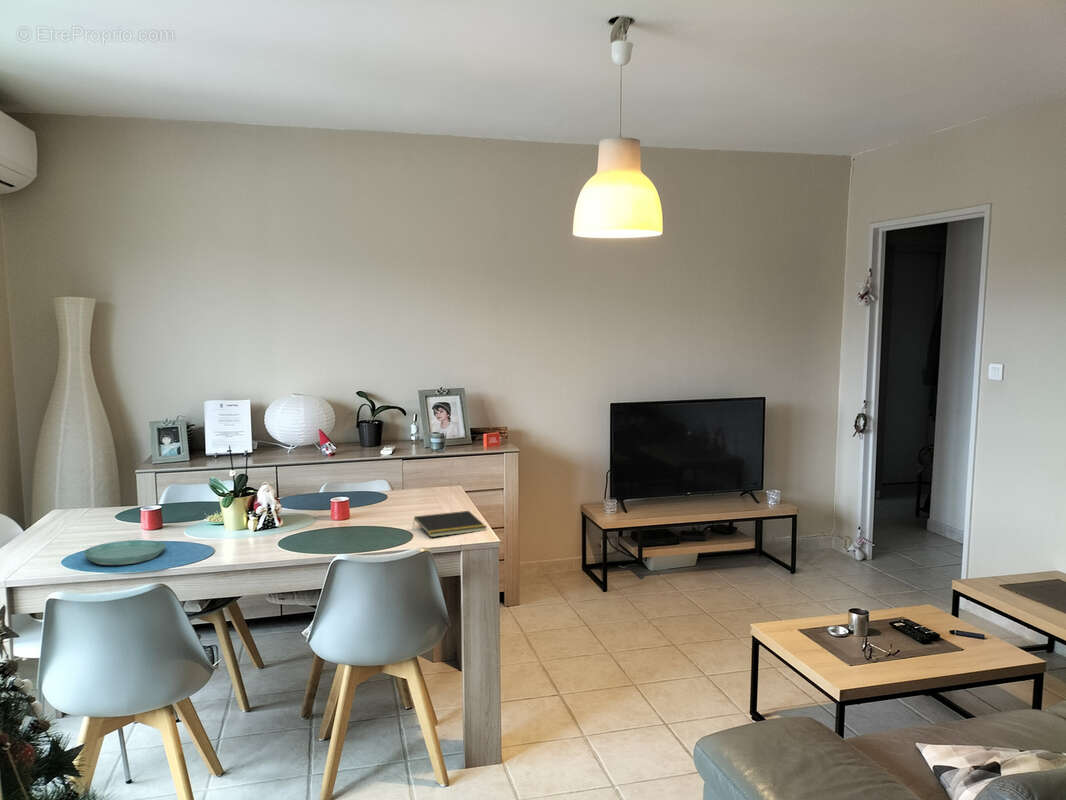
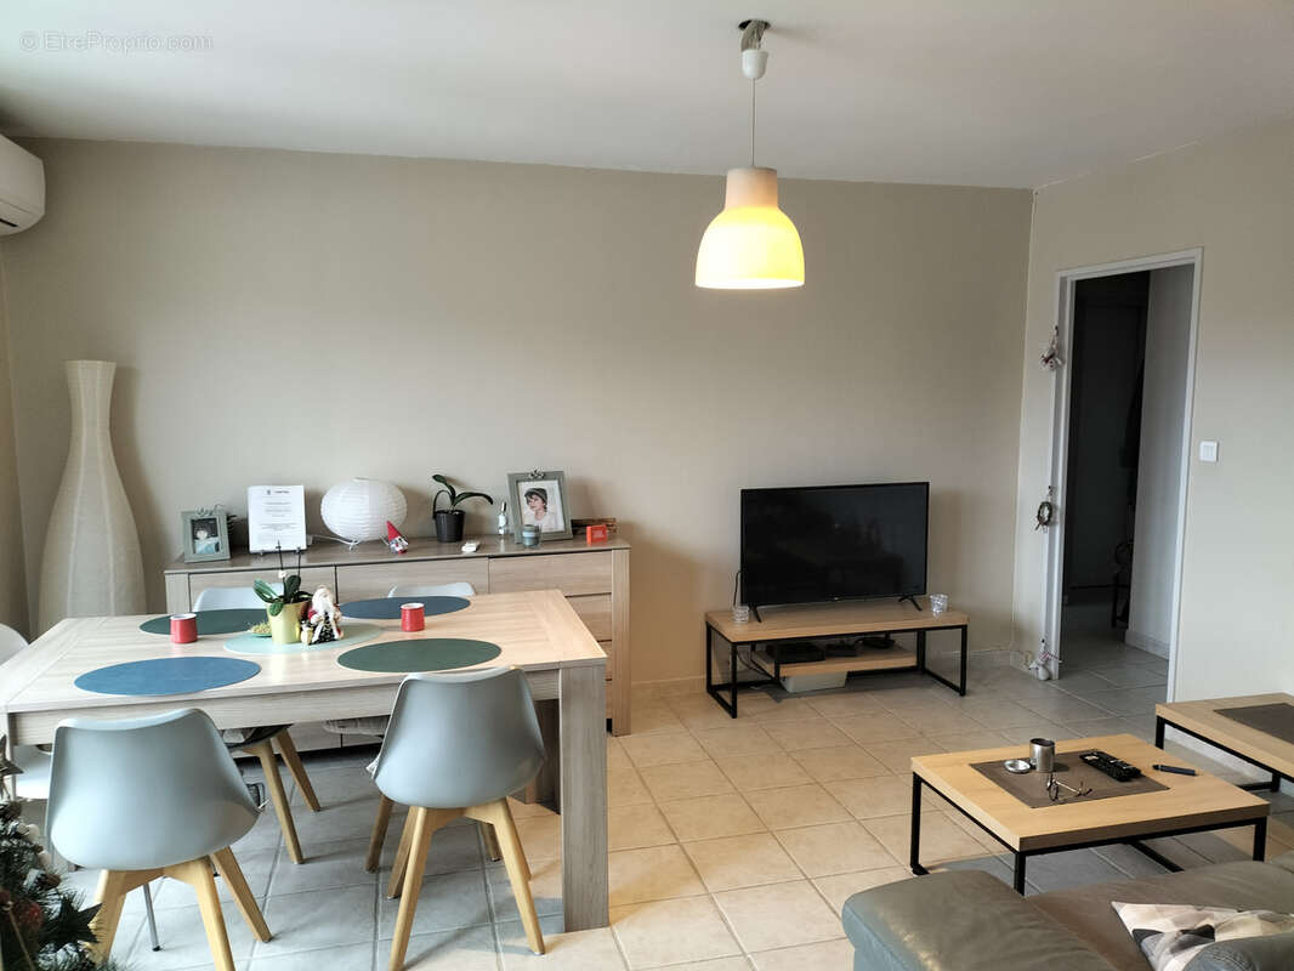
- notepad [412,510,488,538]
- saucer [83,539,166,566]
